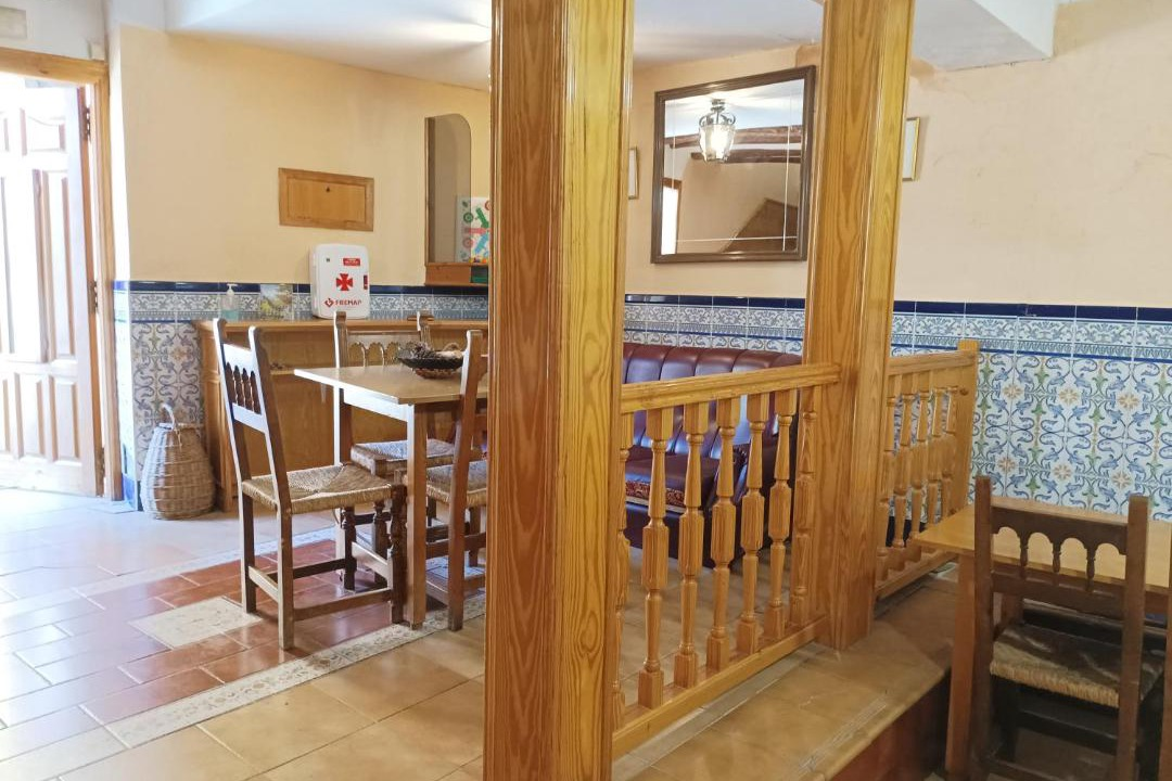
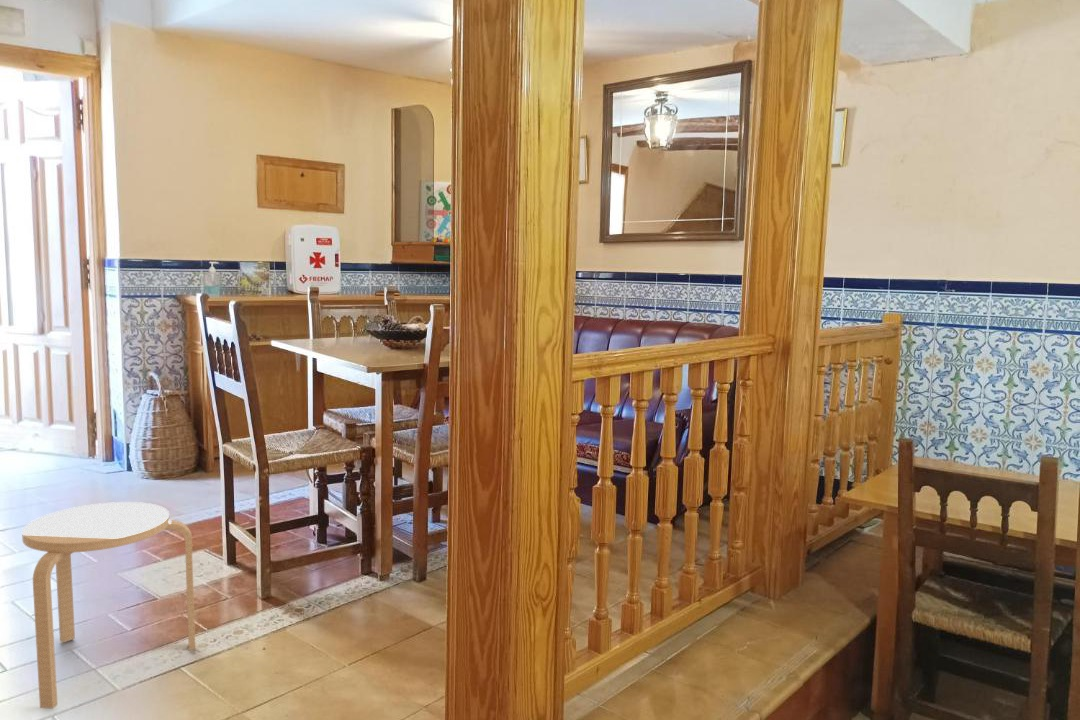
+ stool [21,501,196,710]
